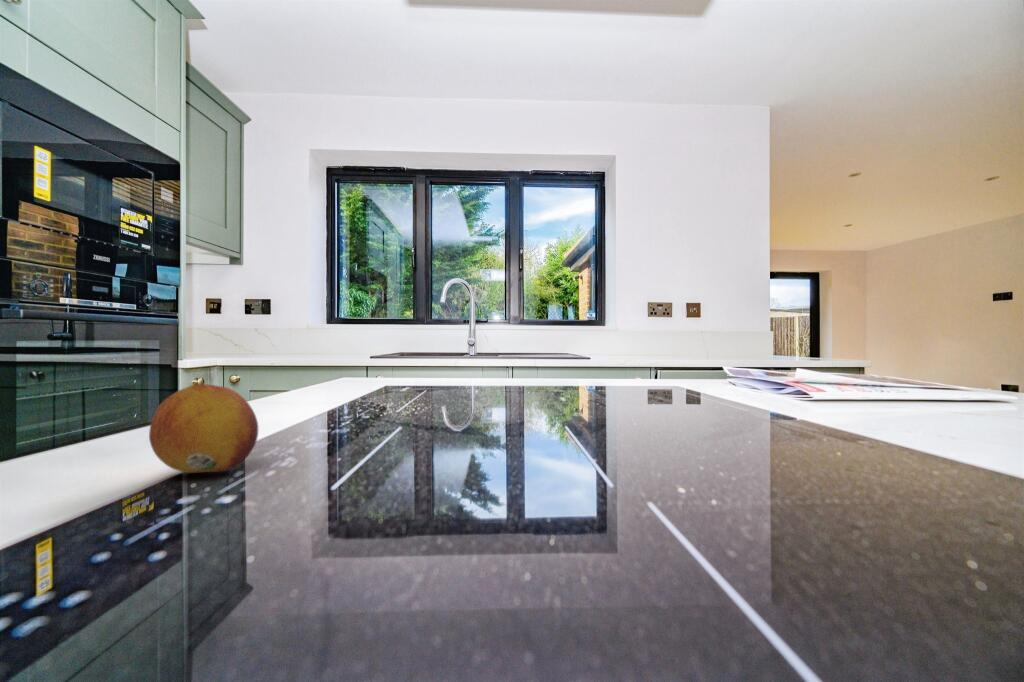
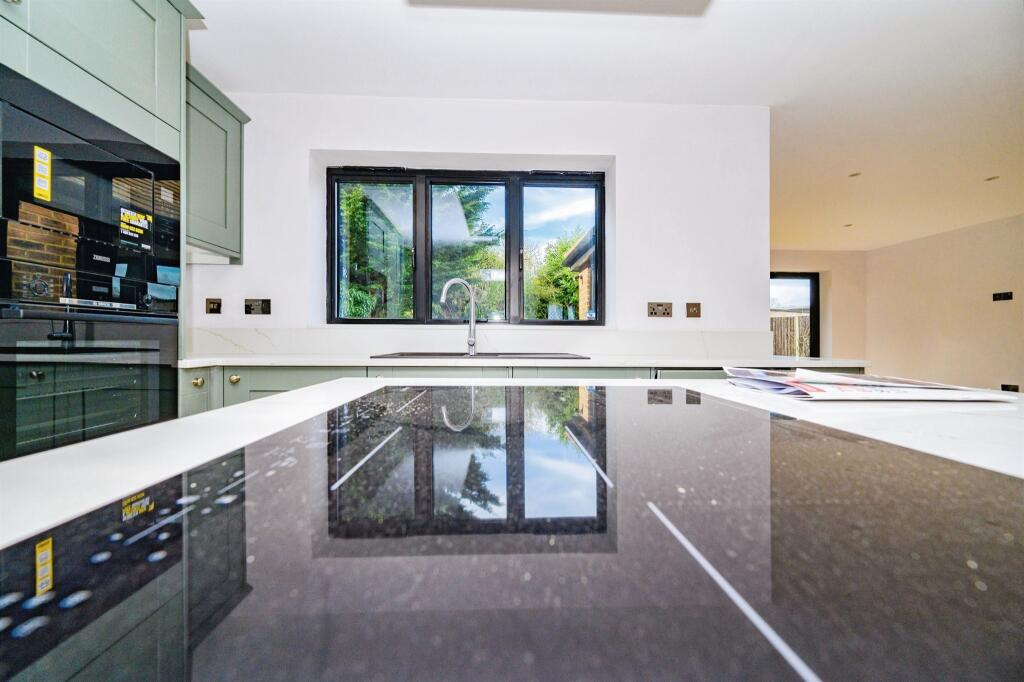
- fruit [148,383,259,474]
